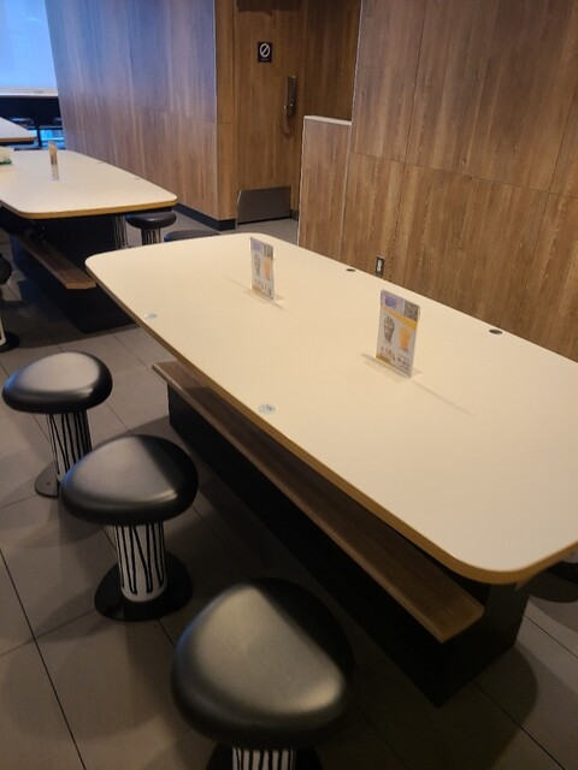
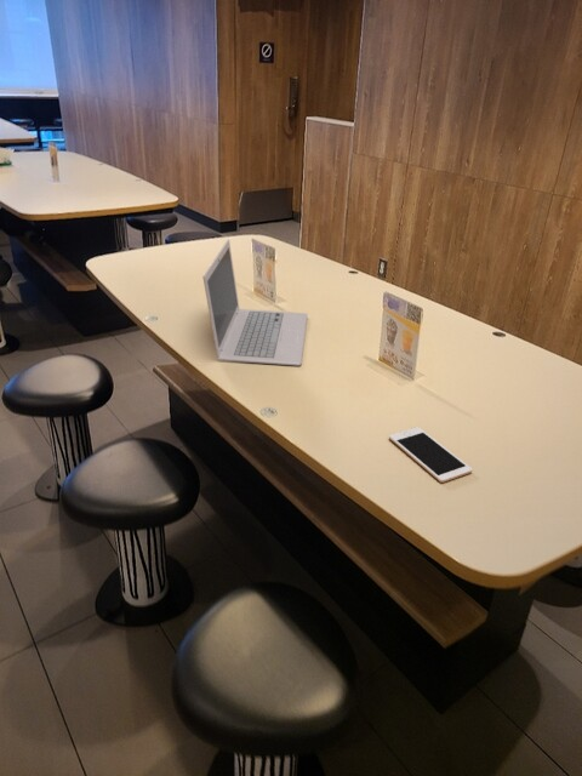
+ laptop [201,238,309,367]
+ cell phone [388,427,473,484]
